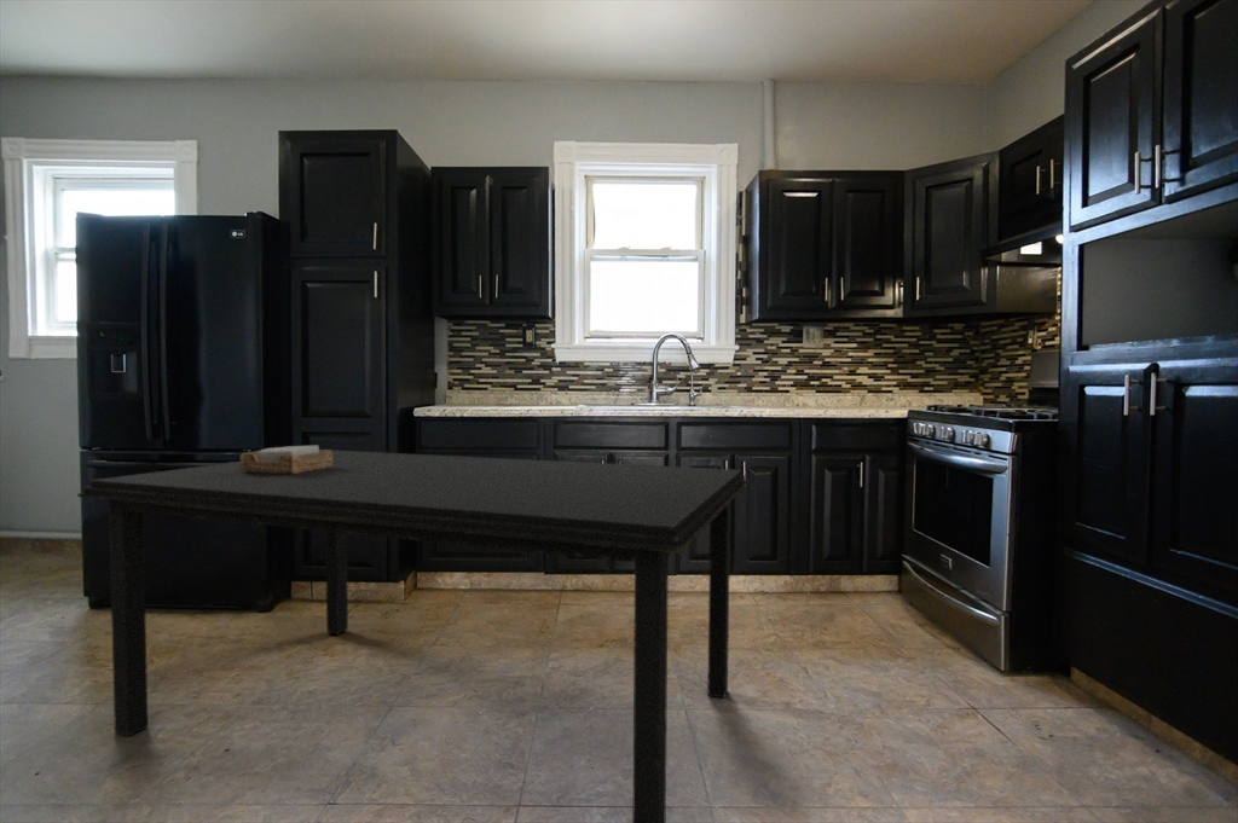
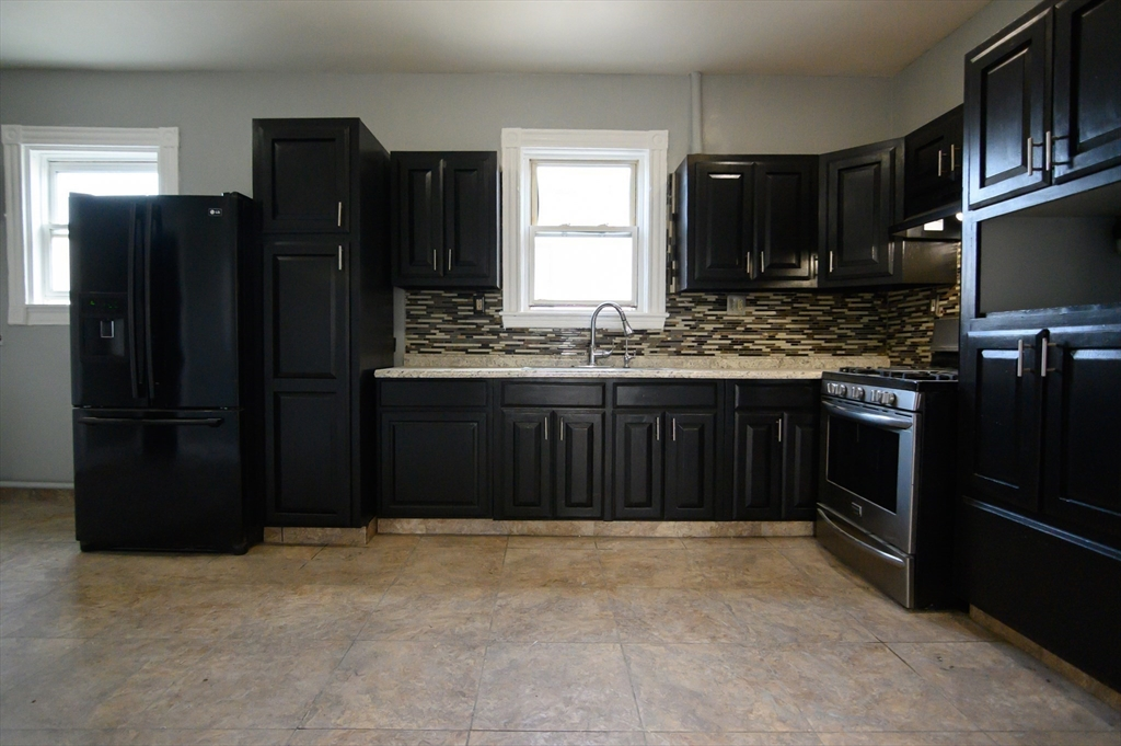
- napkin holder [239,444,332,474]
- dining table [76,450,750,823]
